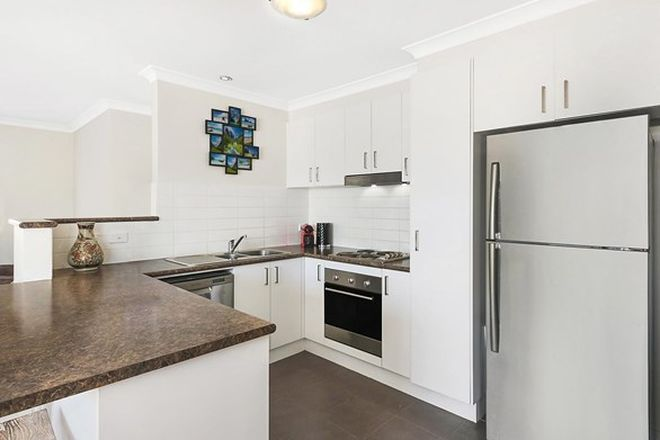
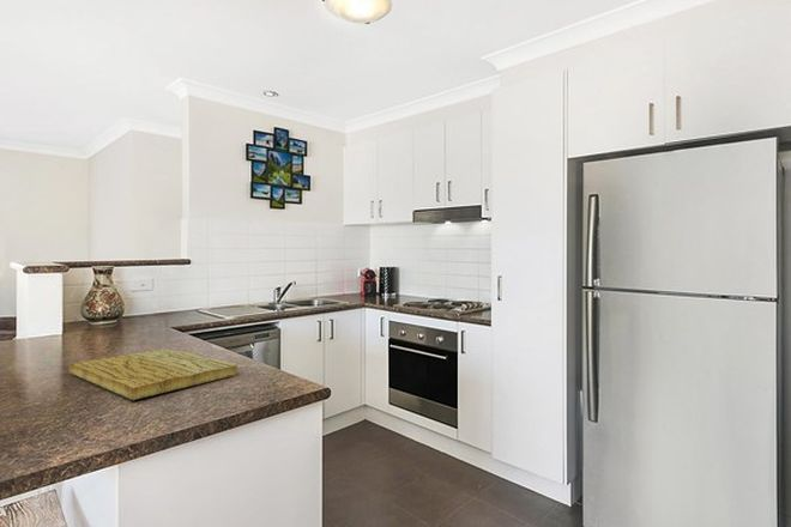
+ cutting board [68,347,238,401]
